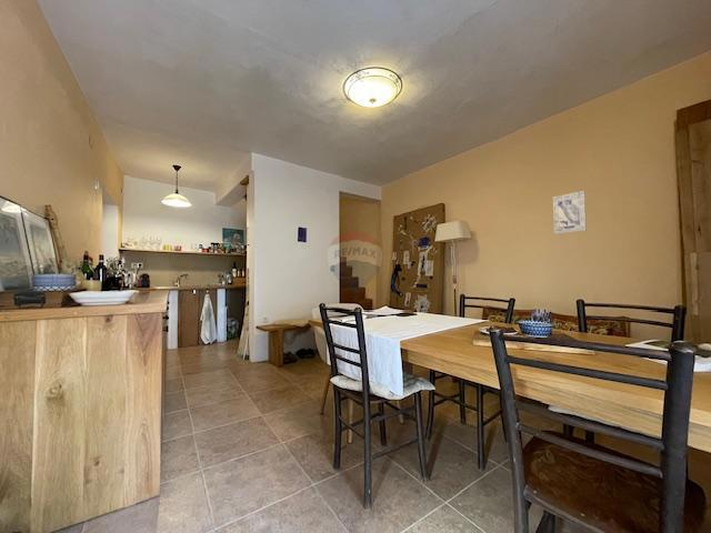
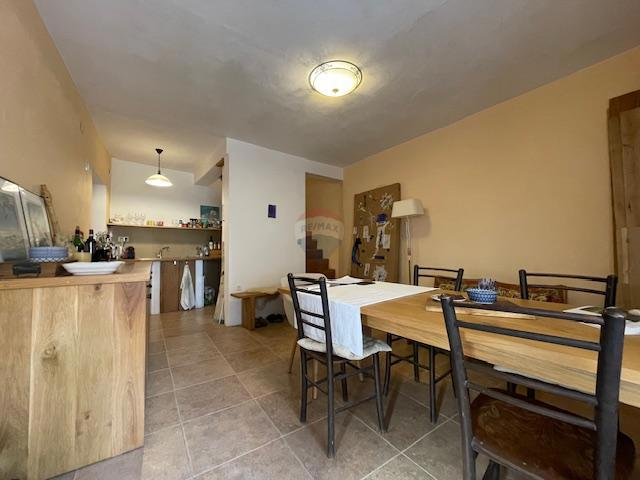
- wall art [552,190,588,235]
